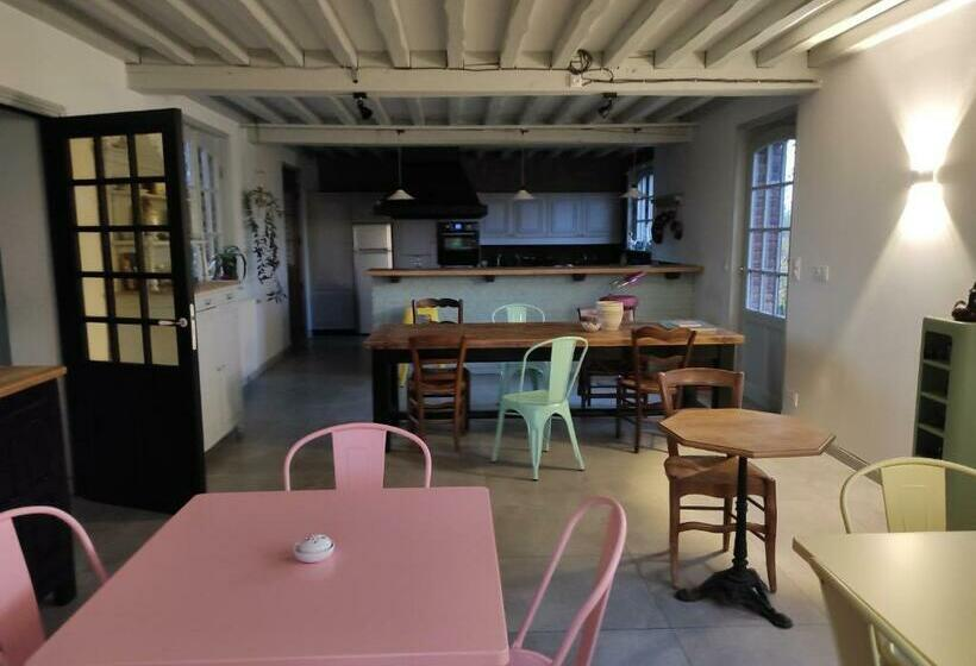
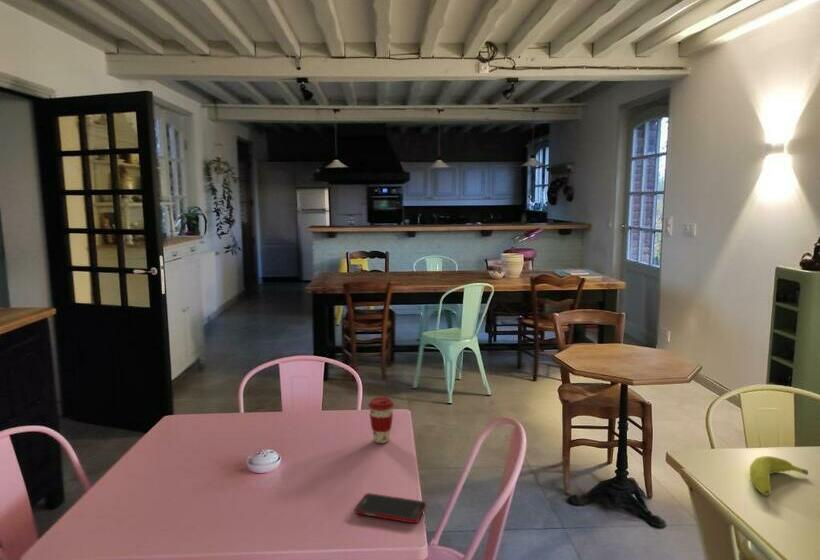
+ coffee cup [367,396,395,444]
+ fruit [749,455,809,497]
+ cell phone [354,492,427,524]
